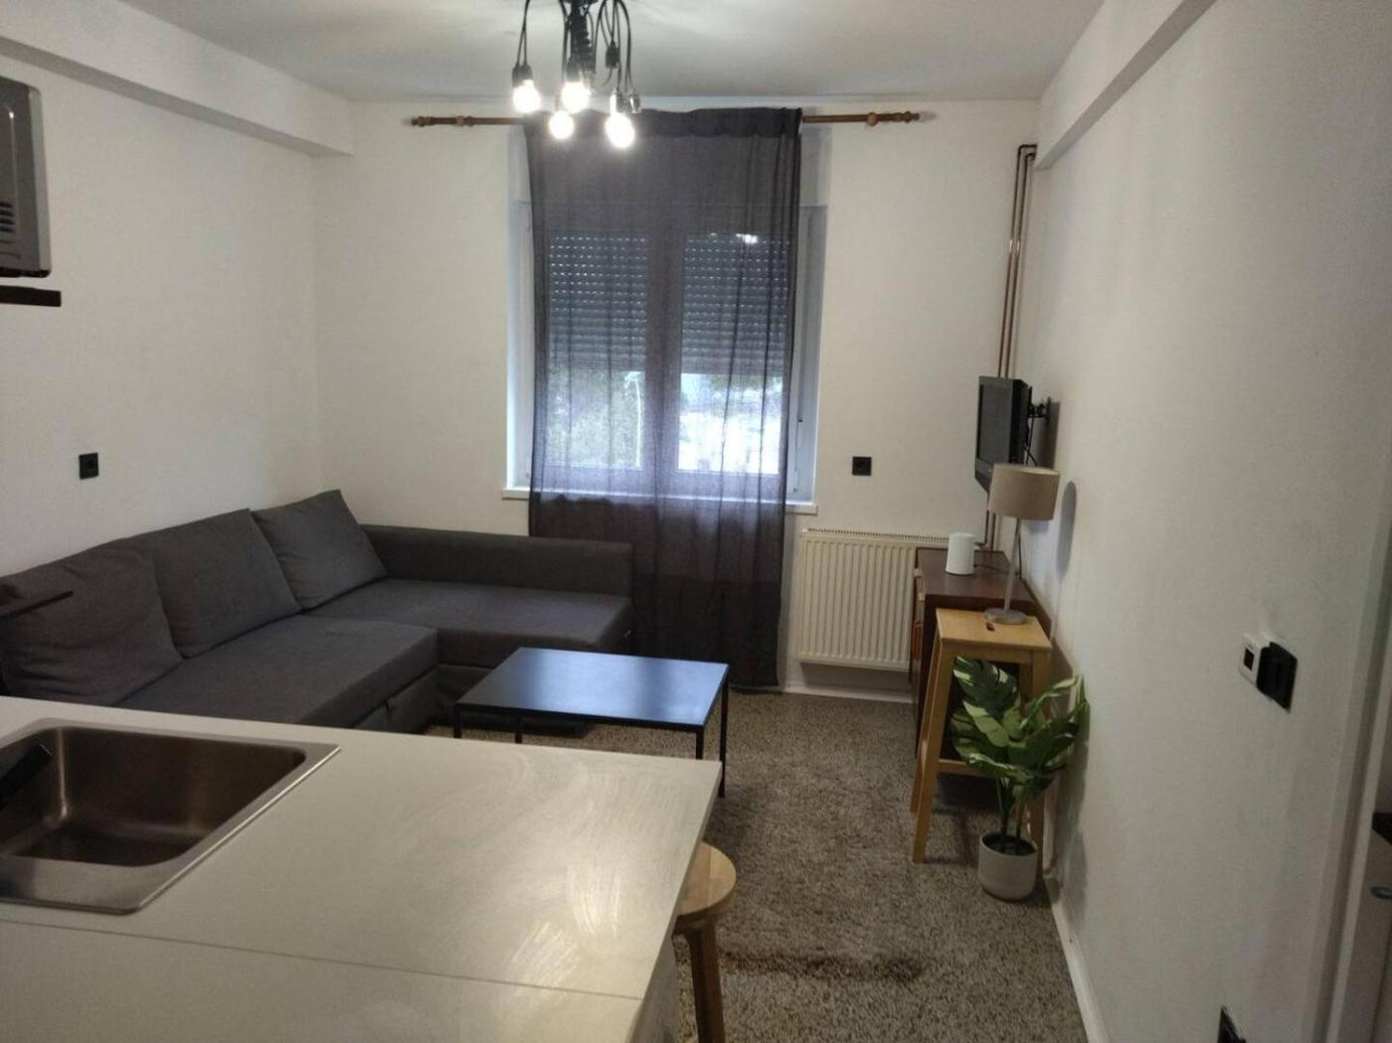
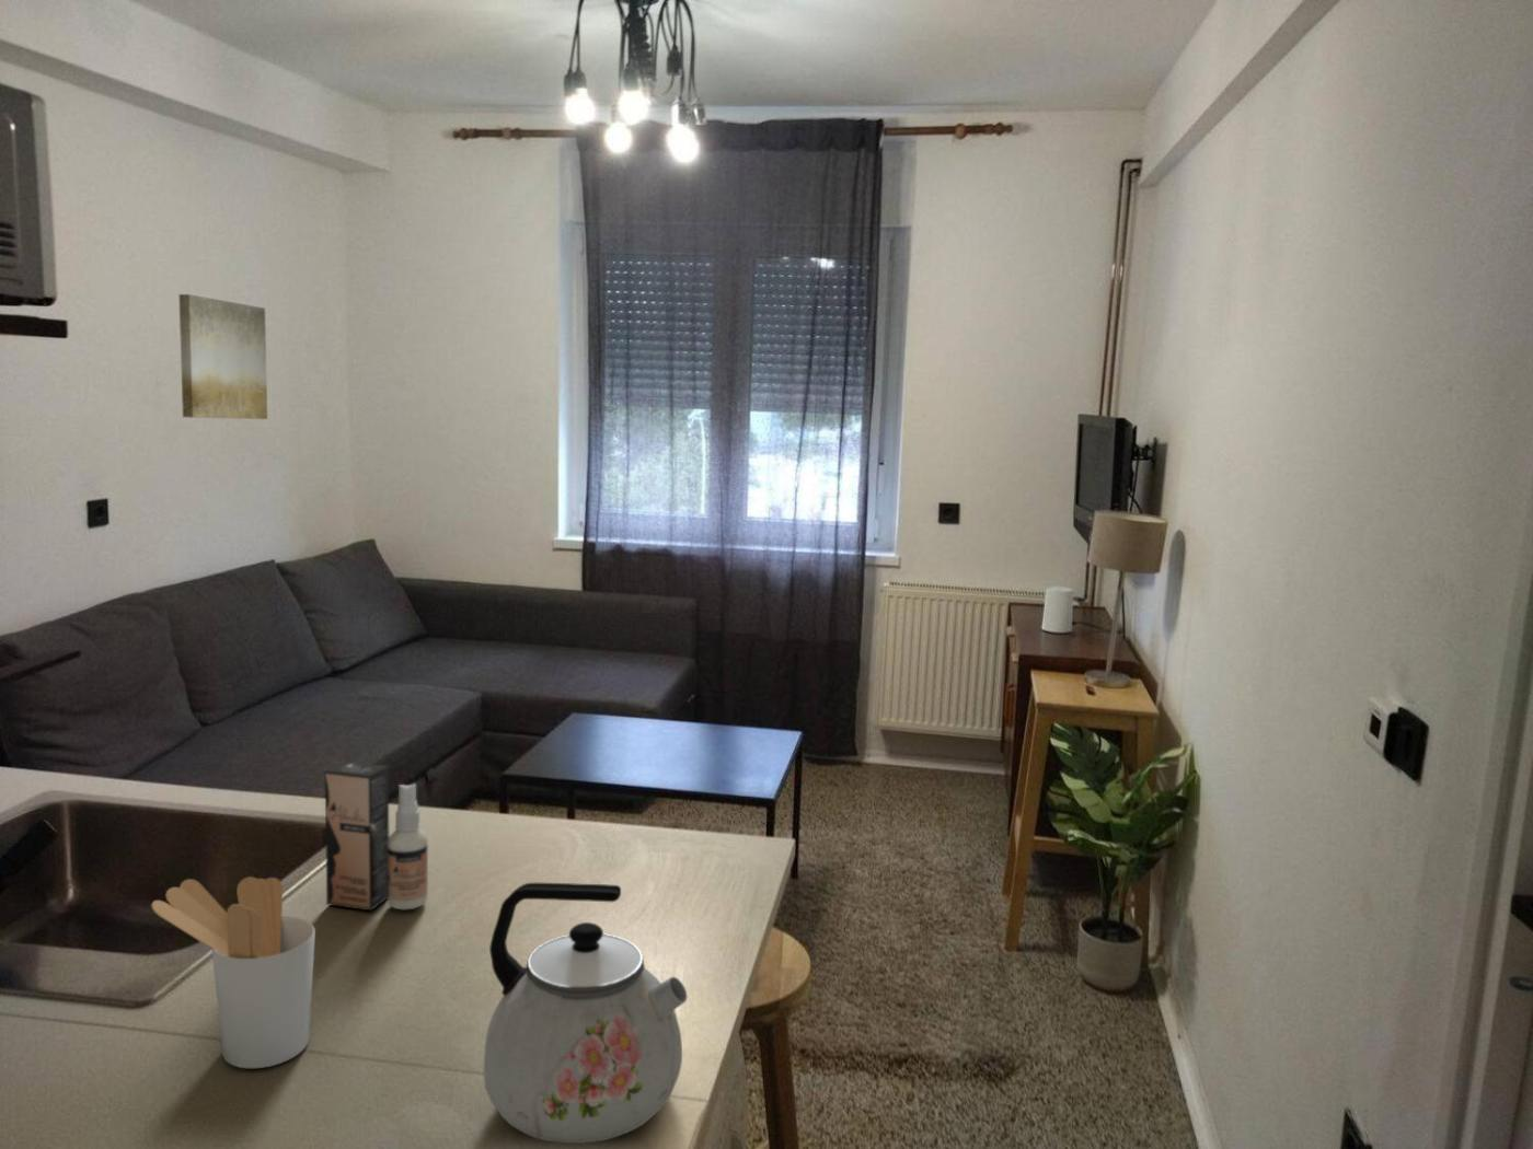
+ wall art [177,293,268,420]
+ utensil holder [150,875,316,1069]
+ kettle [483,882,689,1144]
+ spray bottle [325,759,430,912]
